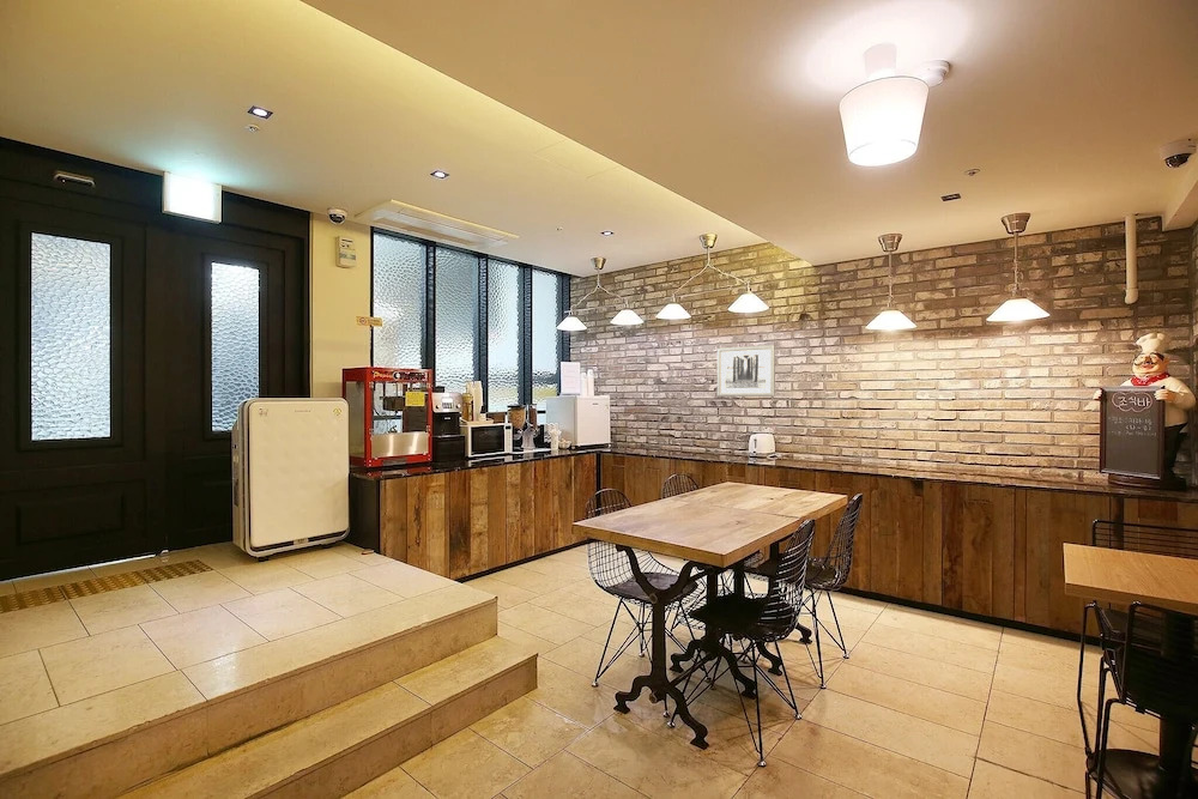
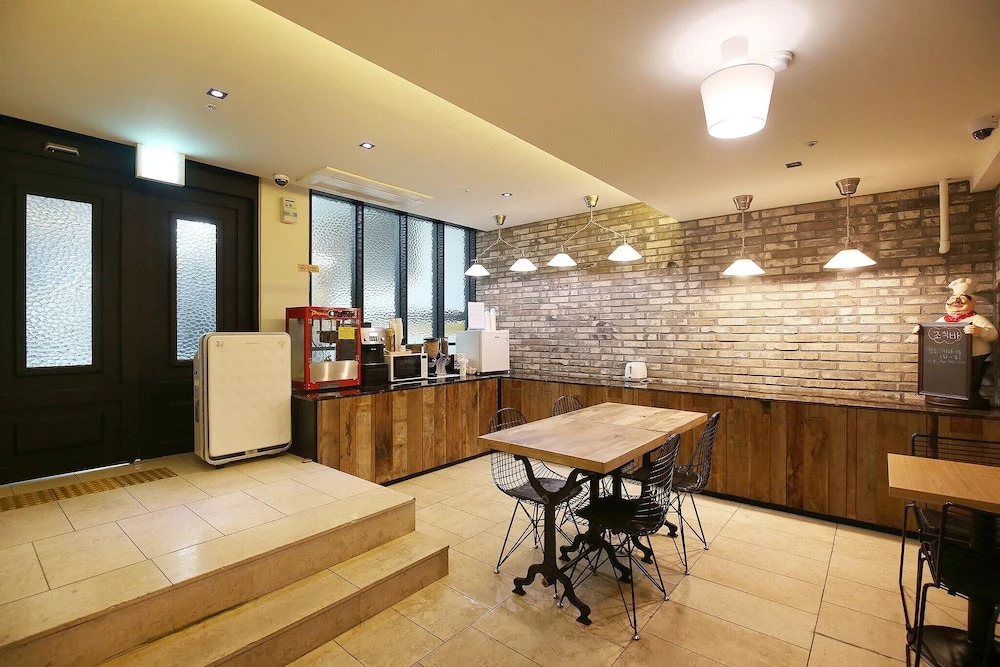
- wall art [716,344,776,398]
